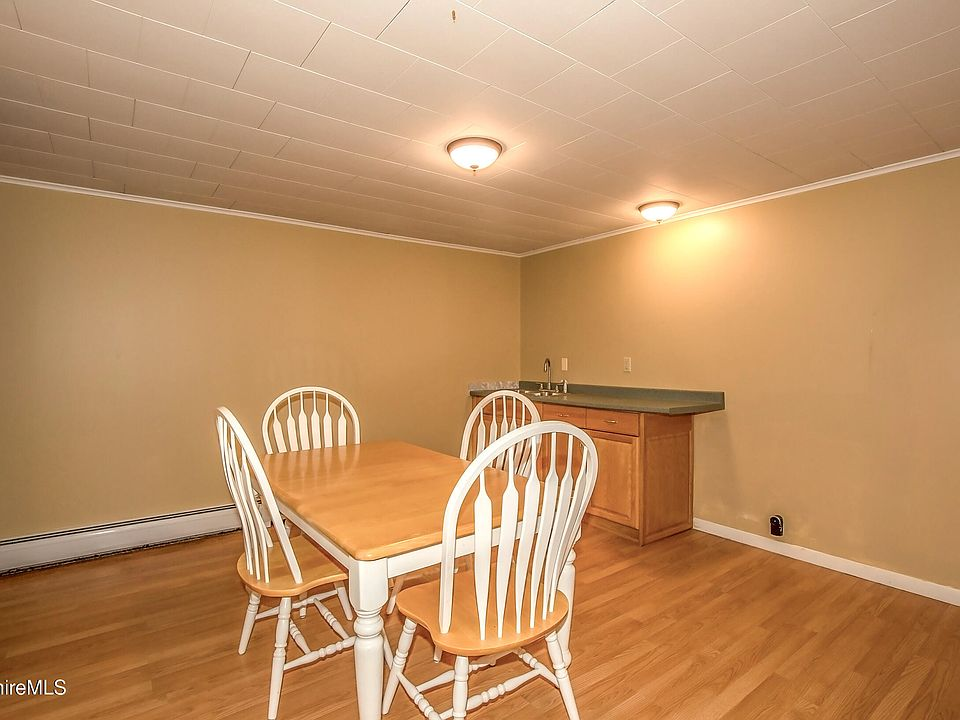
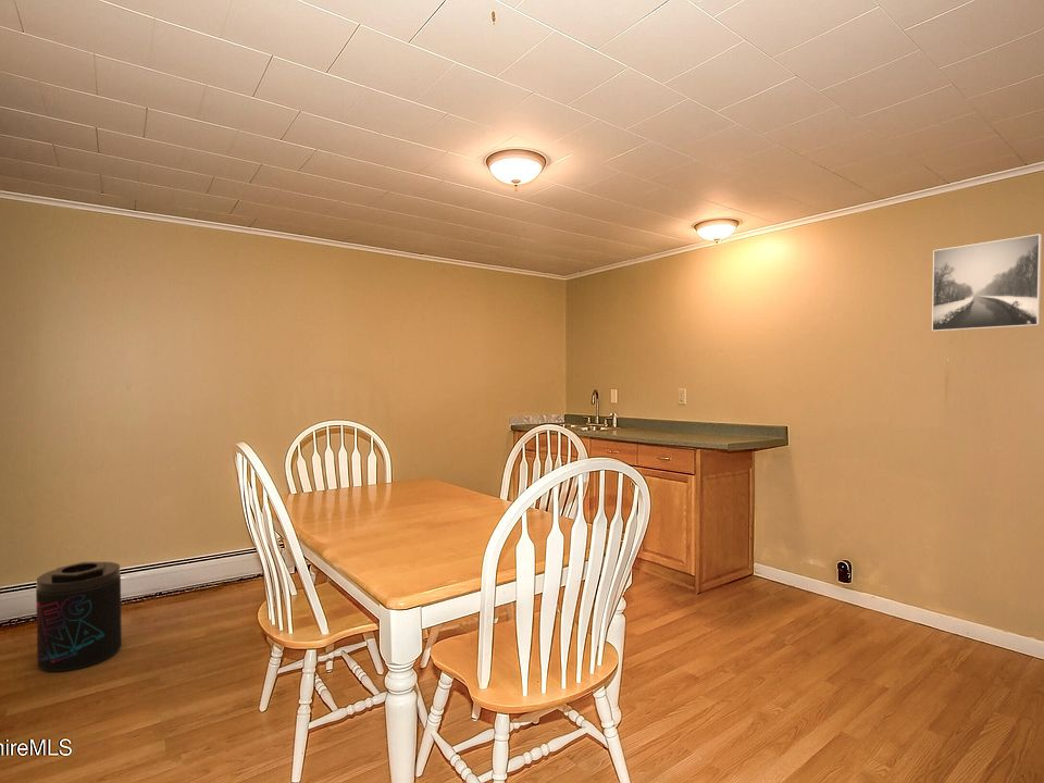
+ supplement container [35,561,123,673]
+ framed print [931,233,1043,333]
